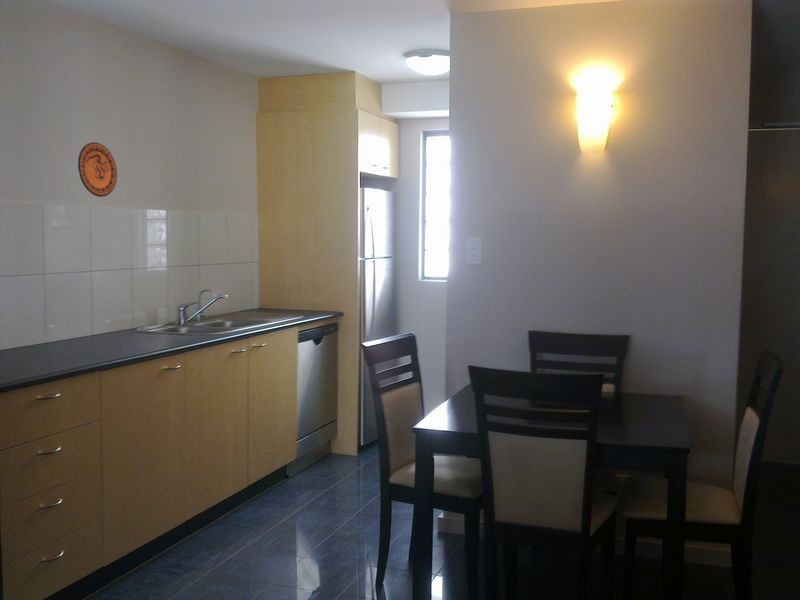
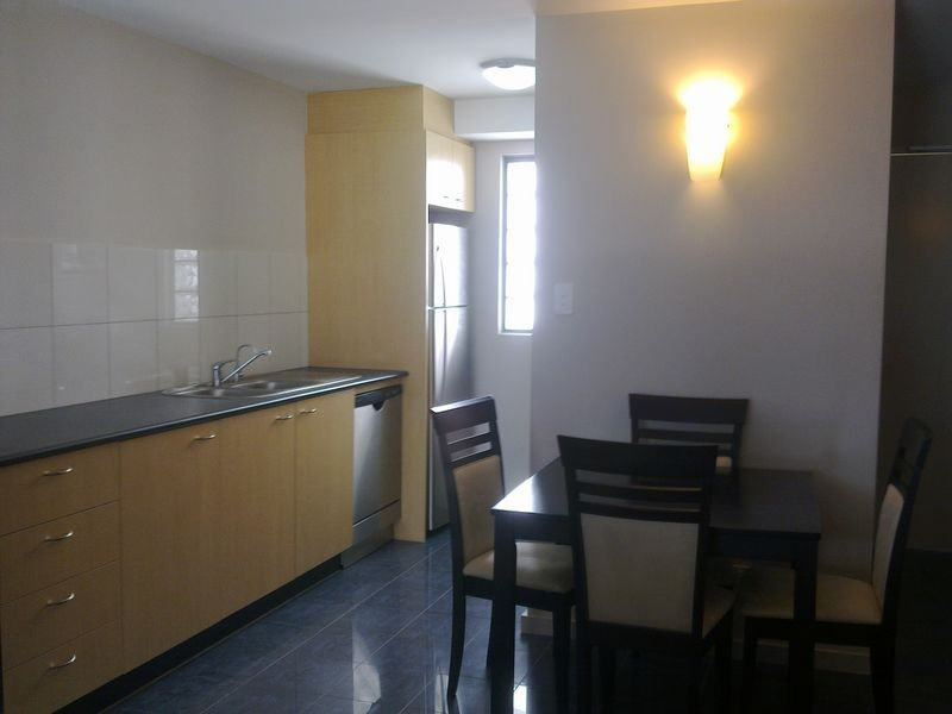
- decorative plate [77,141,118,198]
